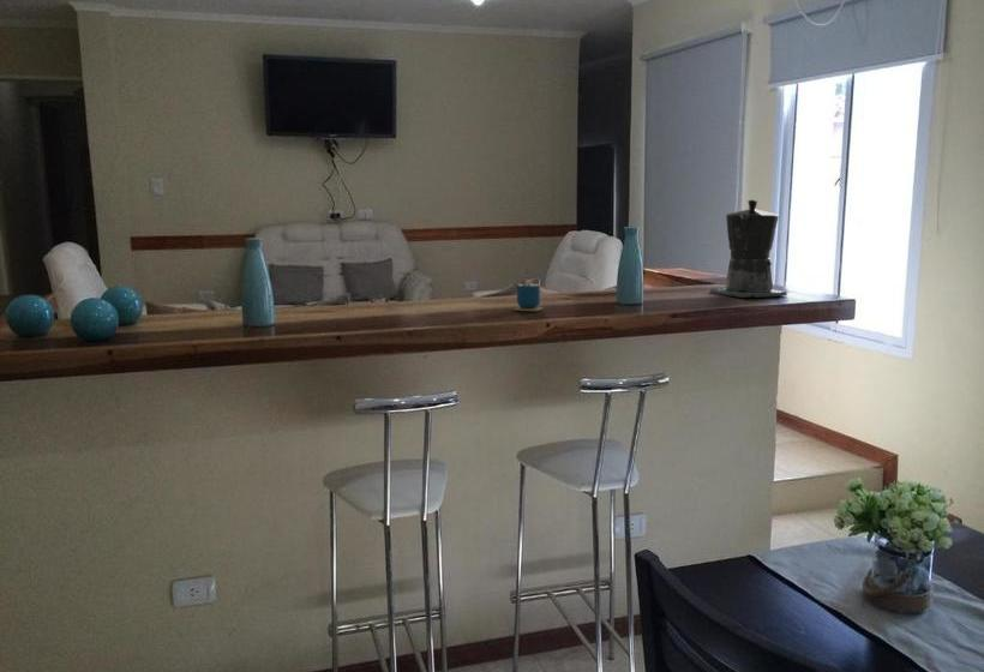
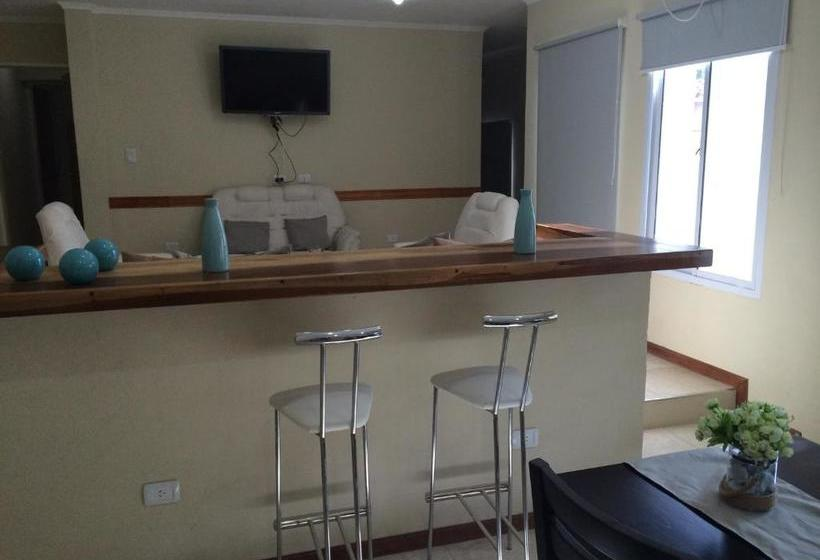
- coffee maker [709,198,788,299]
- cup [514,266,544,312]
